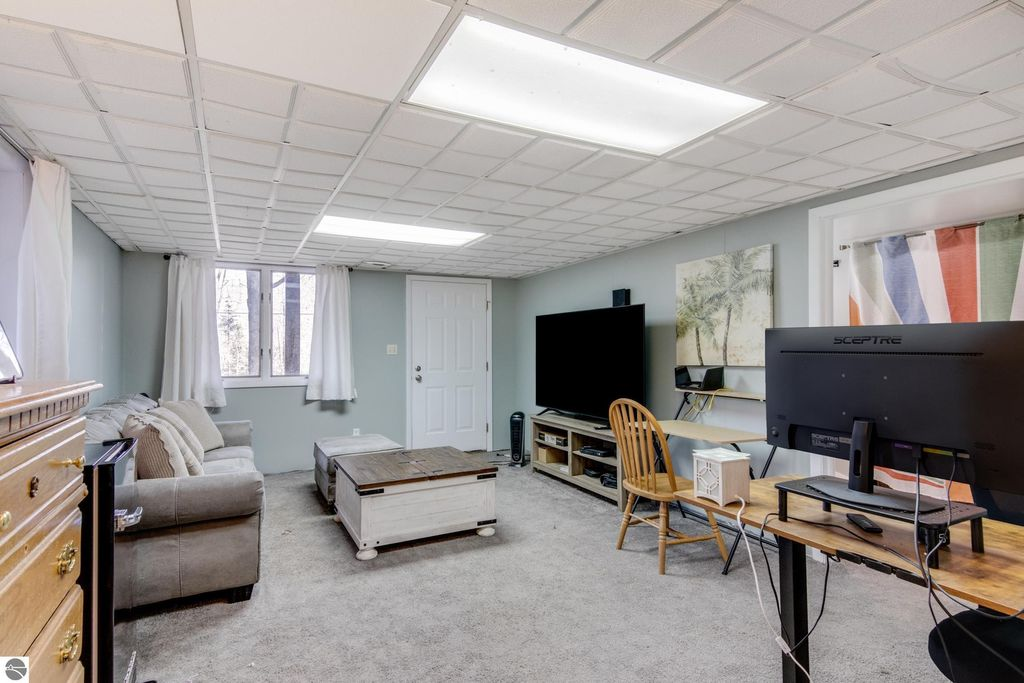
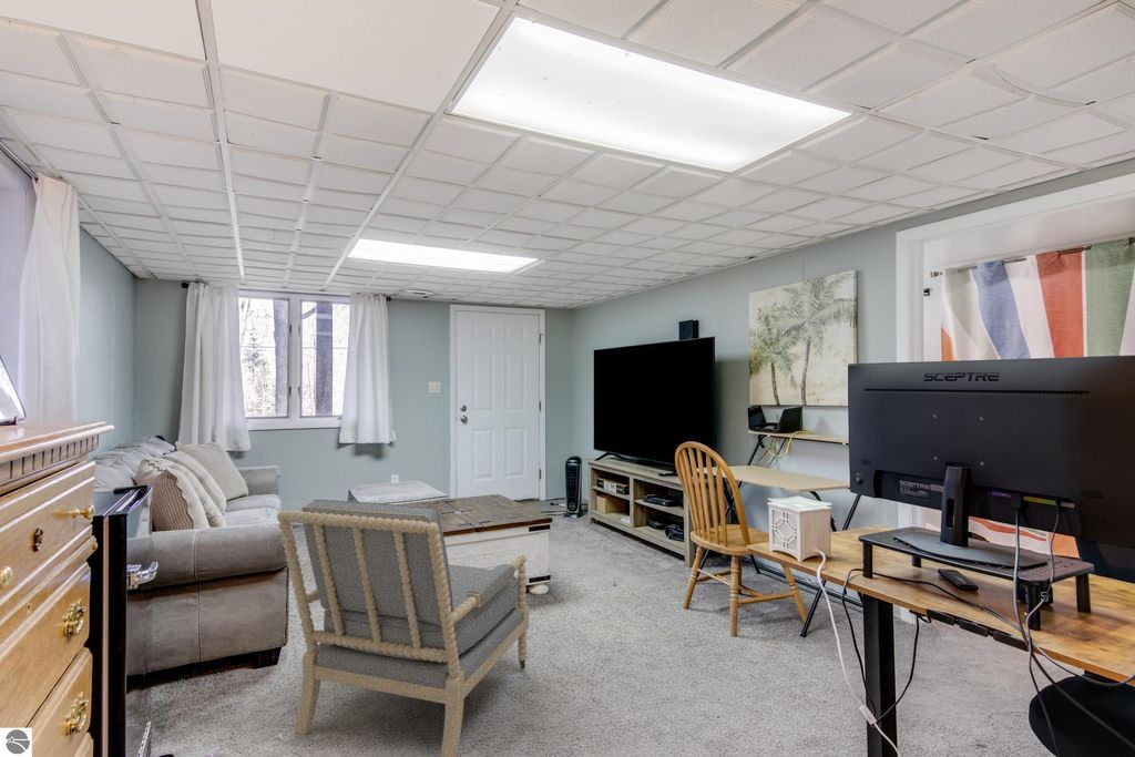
+ armchair [276,499,530,757]
